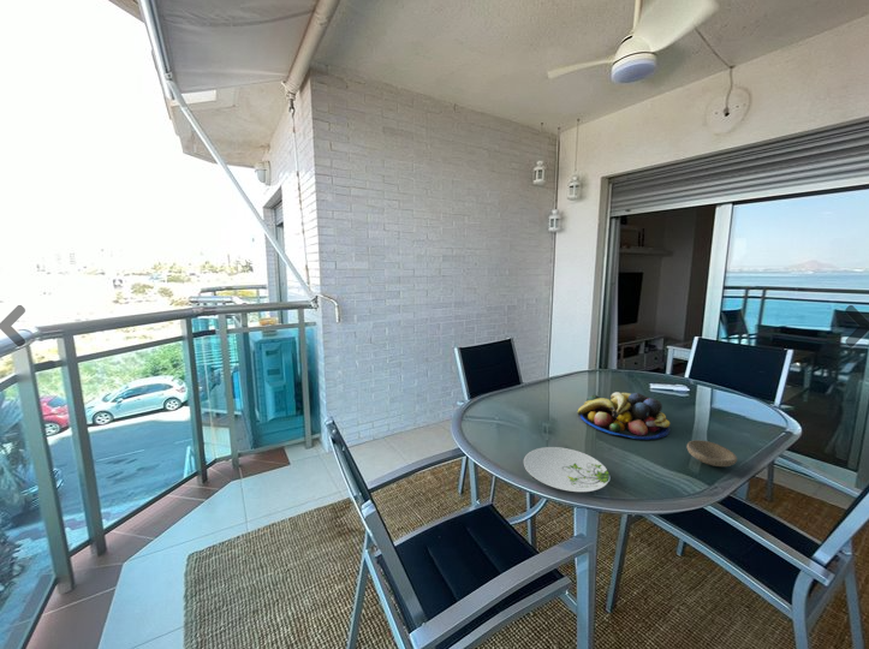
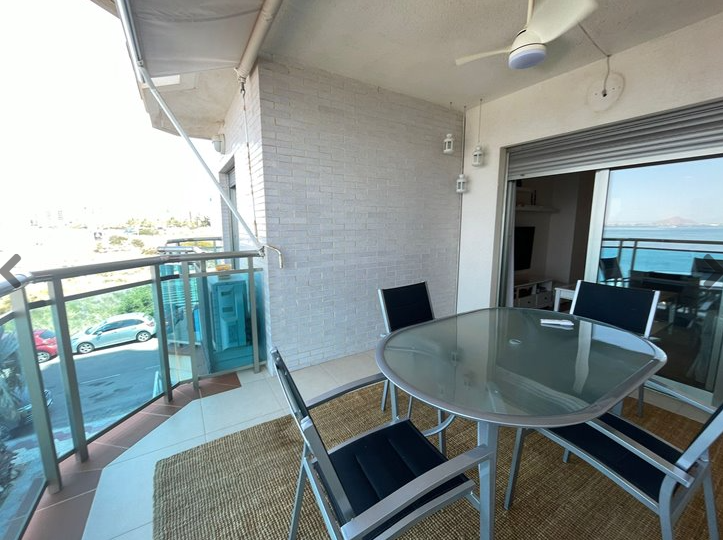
- plate [522,446,611,494]
- bowl [686,439,738,468]
- fruit bowl [577,391,672,441]
